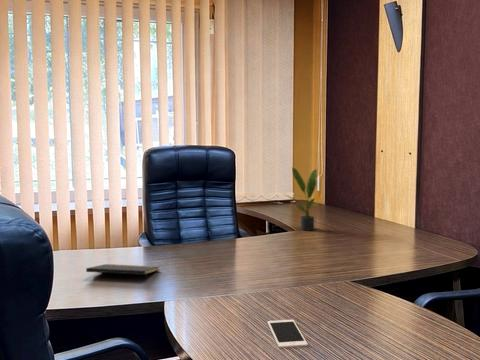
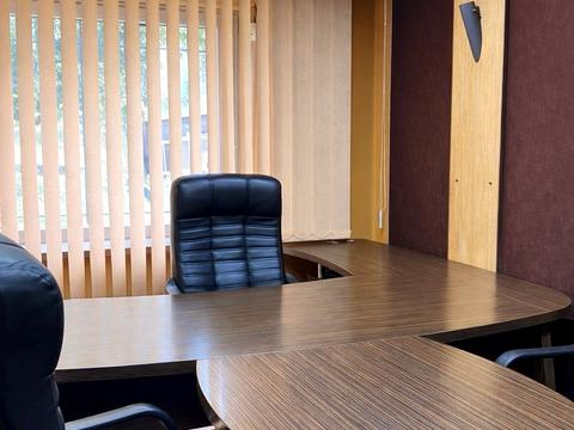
- cell phone [266,319,309,349]
- notepad [85,263,160,282]
- potted plant [285,166,324,232]
